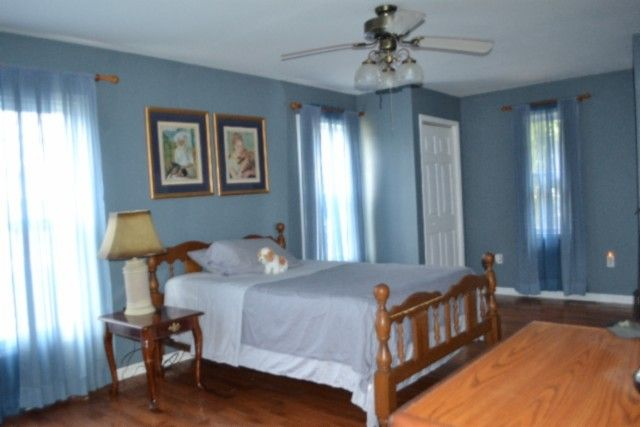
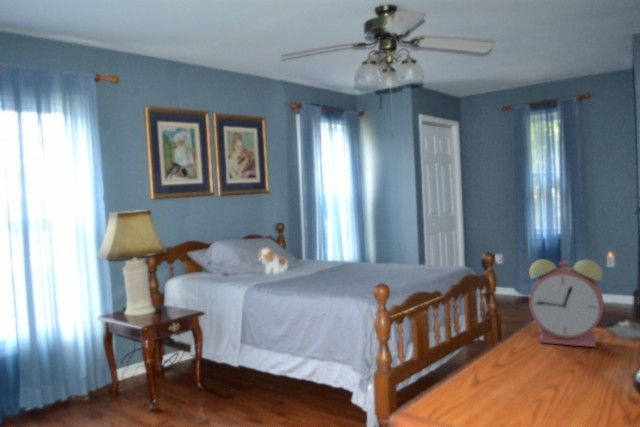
+ alarm clock [528,258,605,348]
